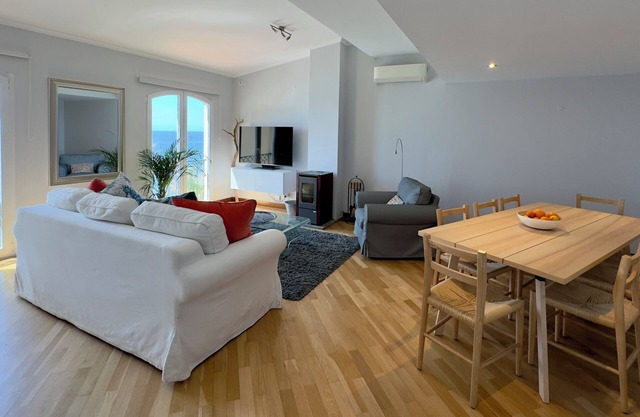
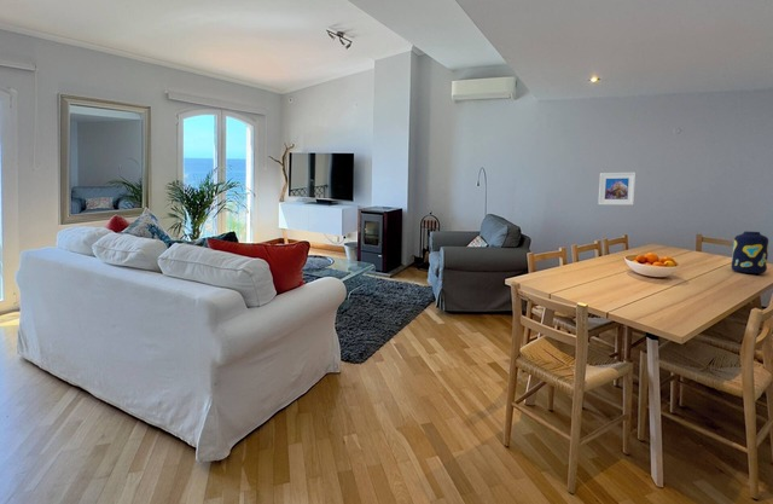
+ vase [730,231,769,274]
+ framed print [597,172,637,207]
